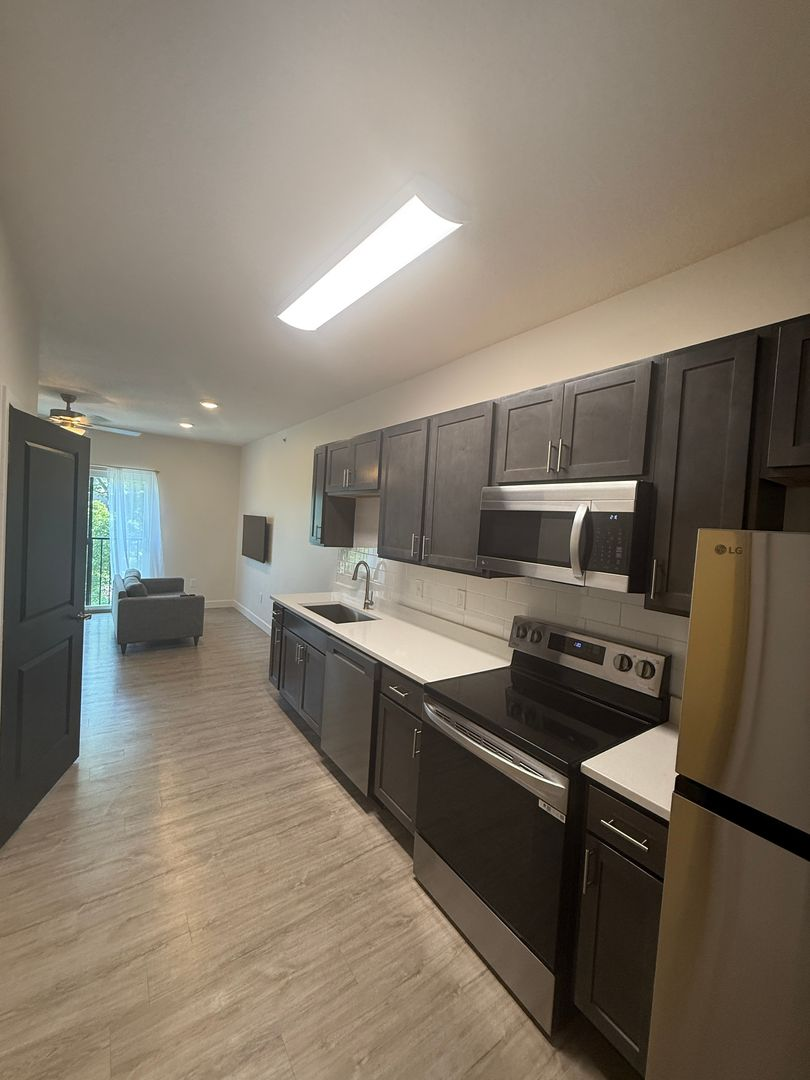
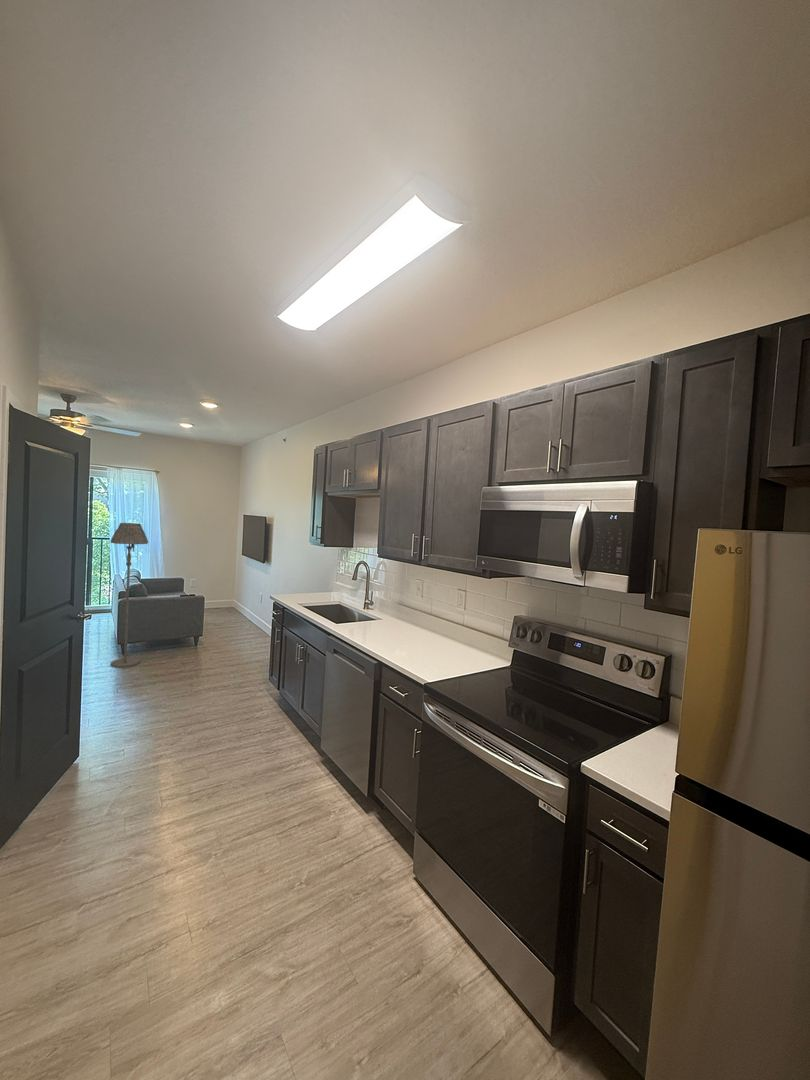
+ floor lamp [110,522,149,668]
